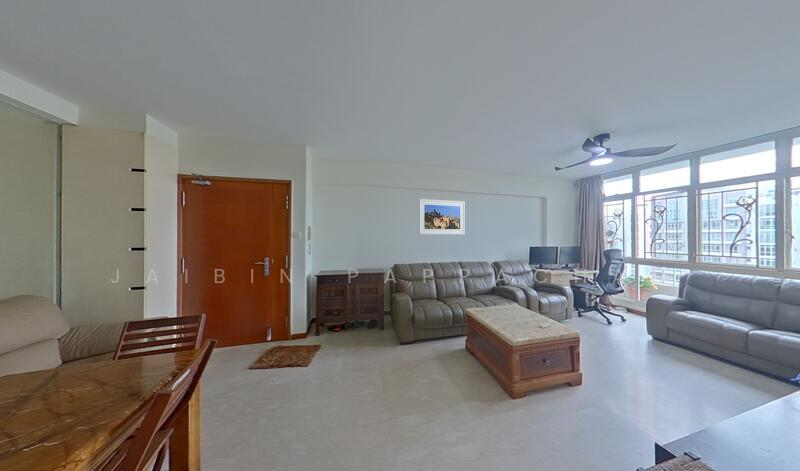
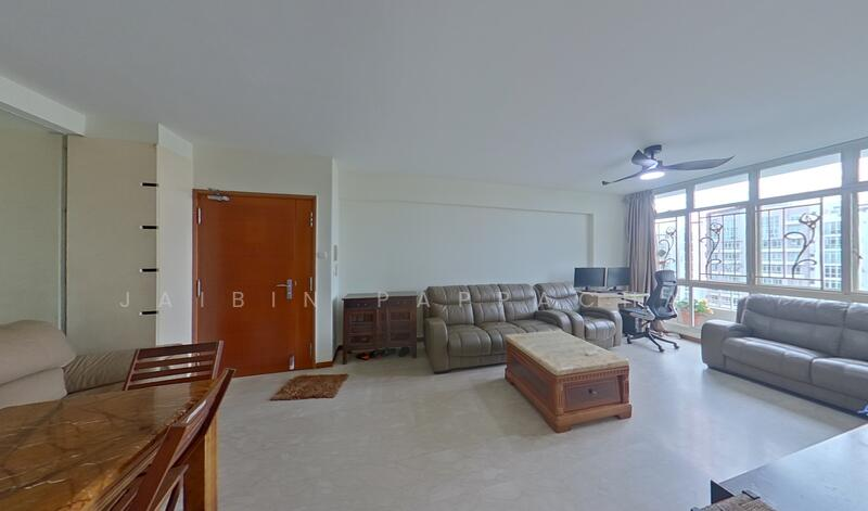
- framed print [418,198,466,235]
